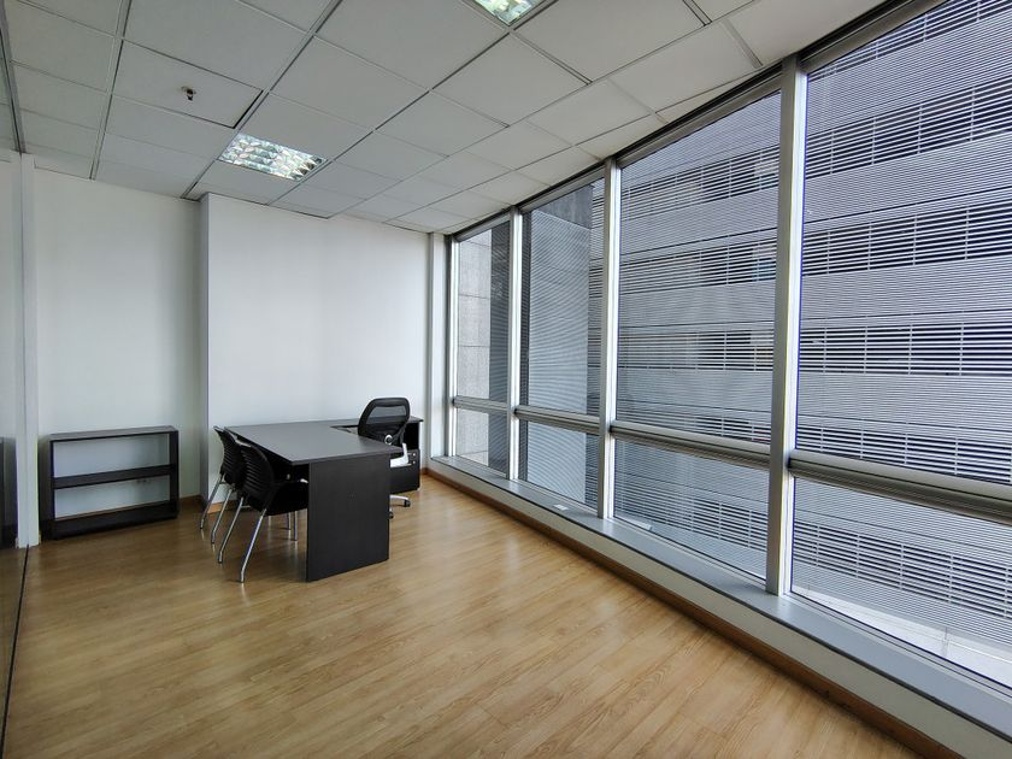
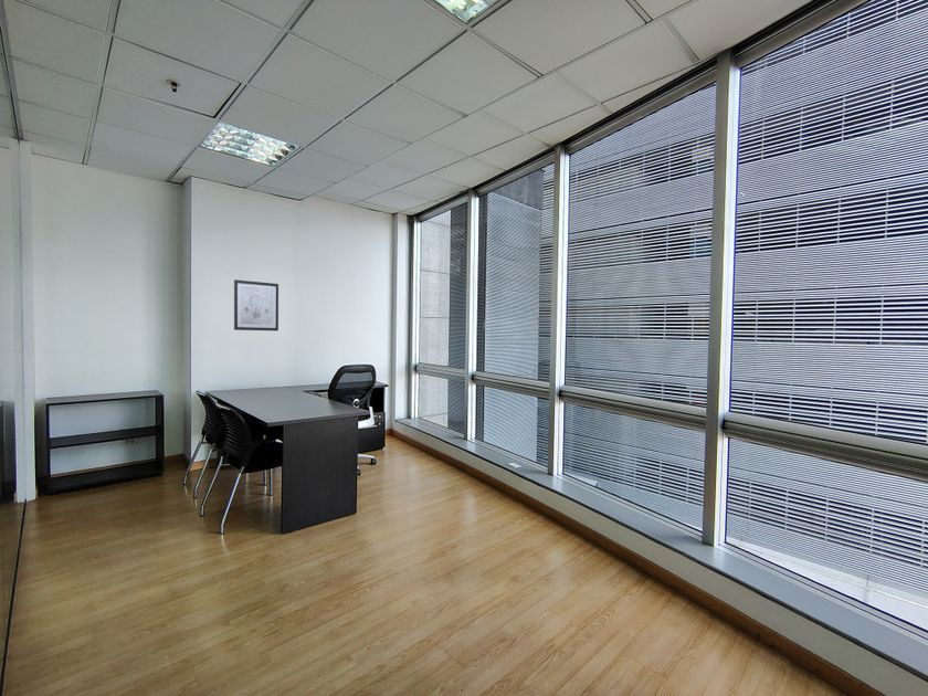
+ wall art [233,278,280,331]
